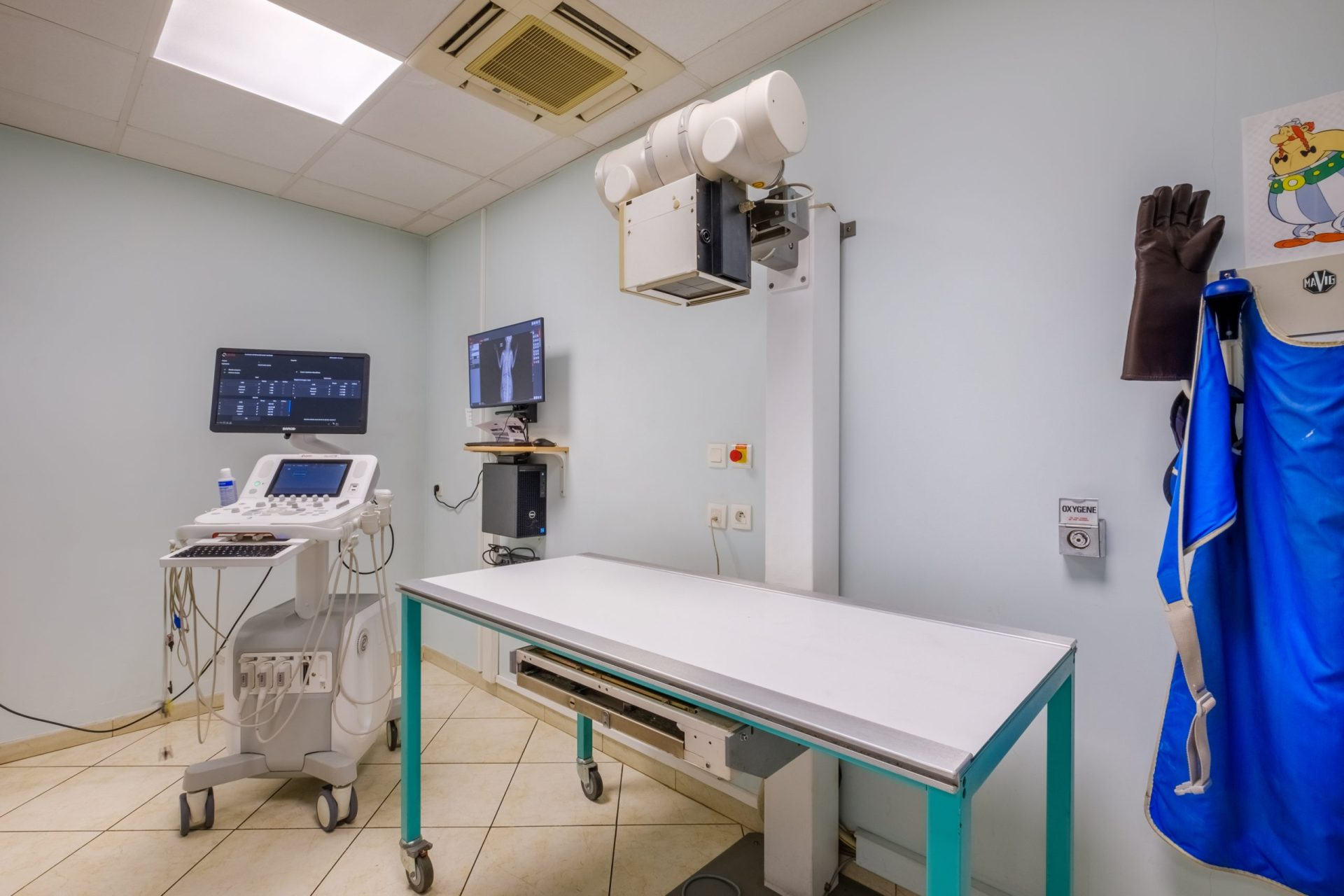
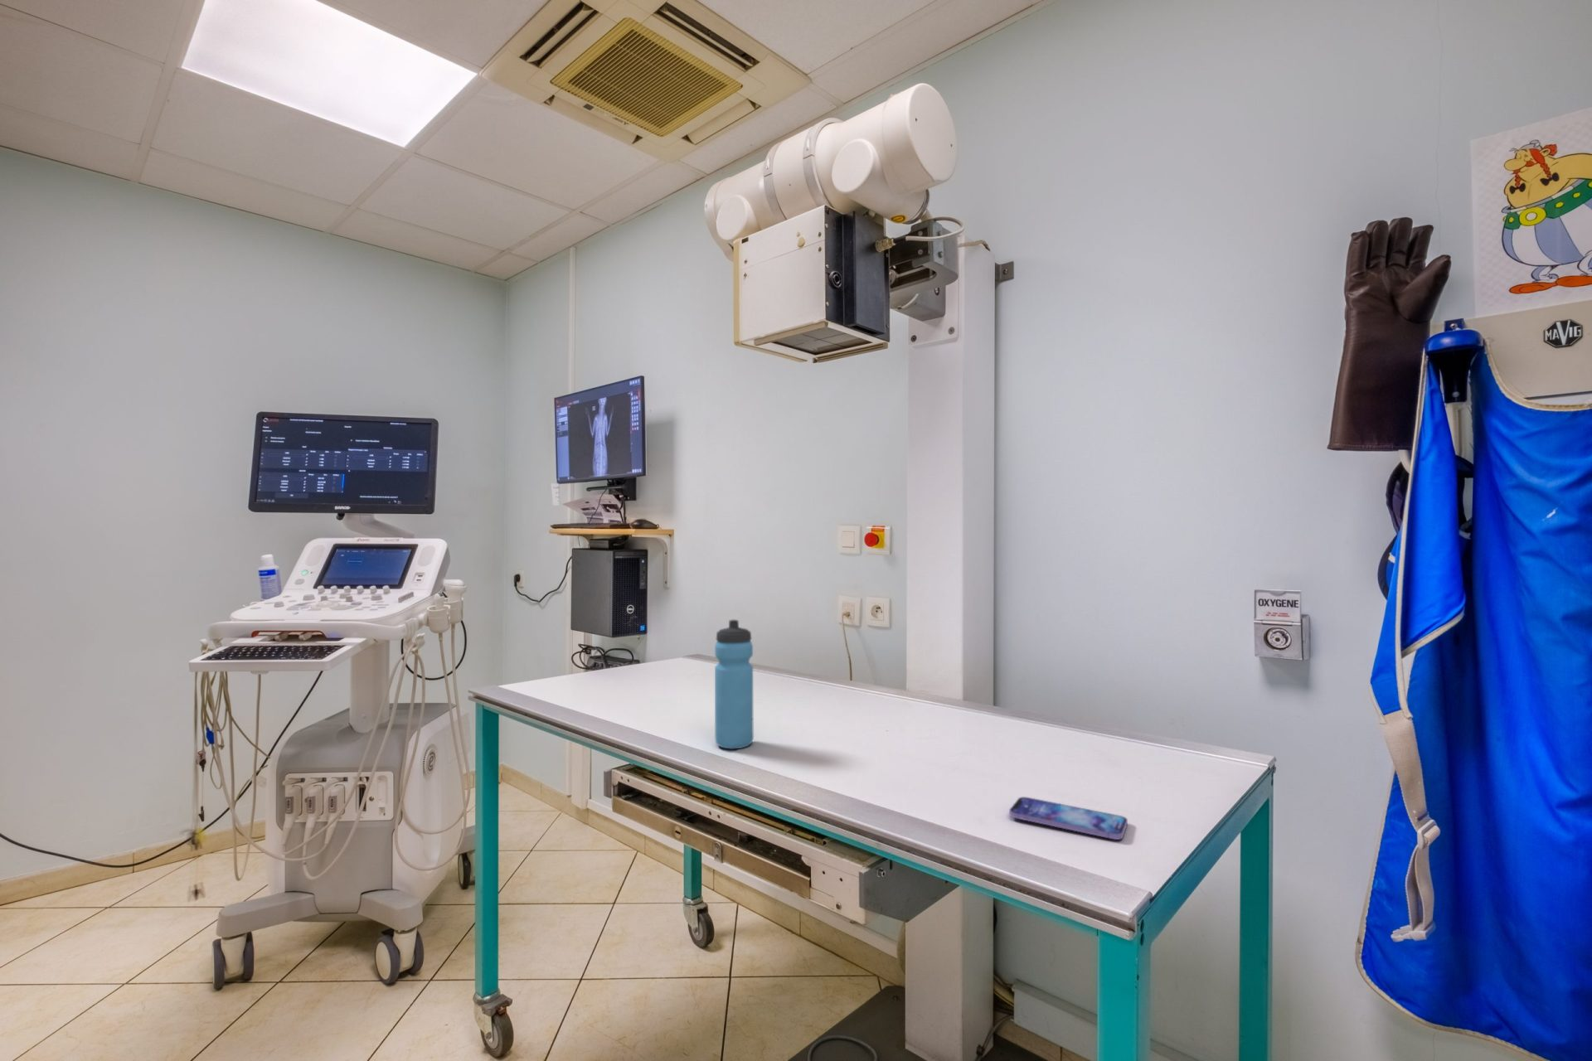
+ smartphone [1008,796,1129,841]
+ water bottle [714,619,755,750]
